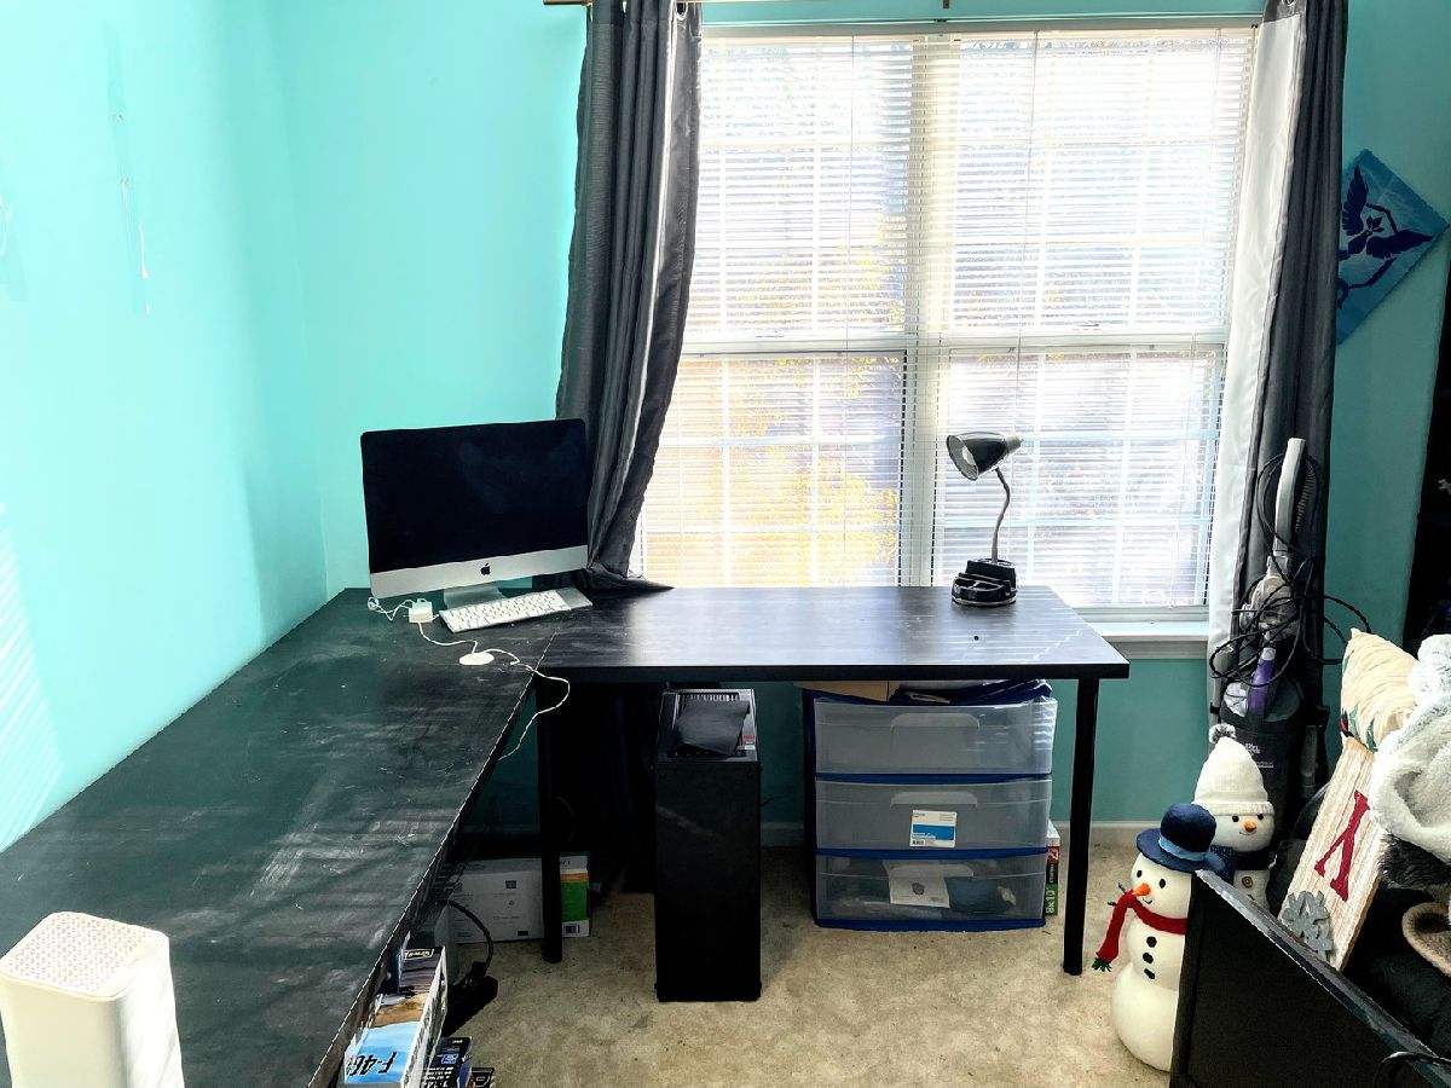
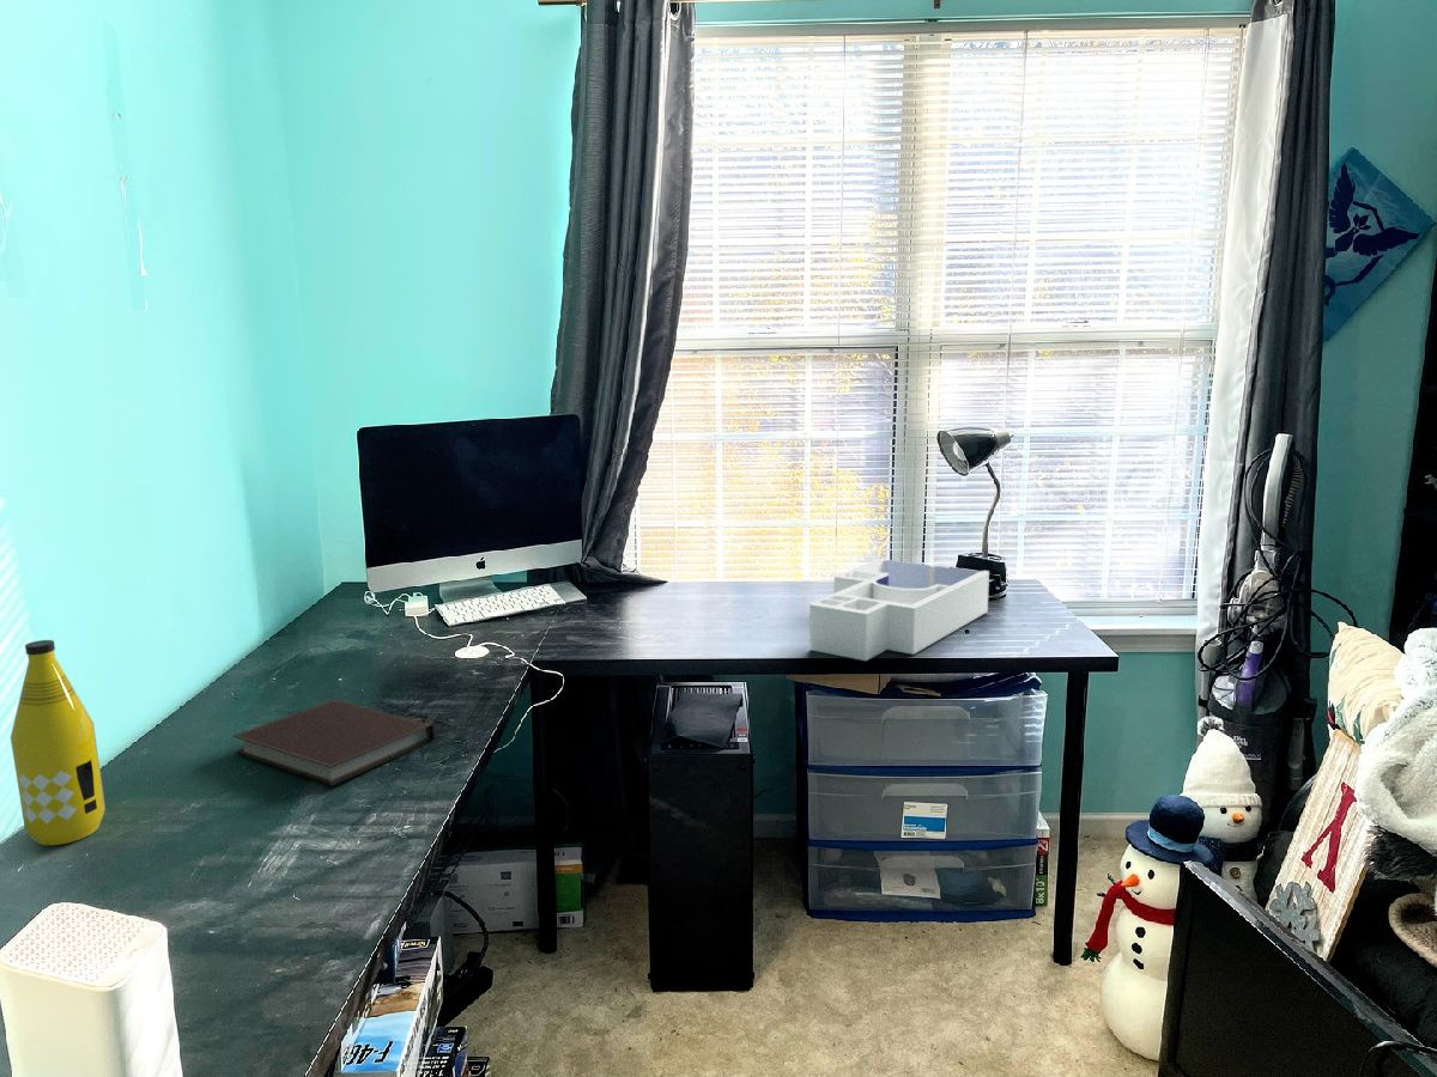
+ notebook [232,699,435,786]
+ desk organizer [810,556,990,662]
+ bottle [10,639,107,846]
